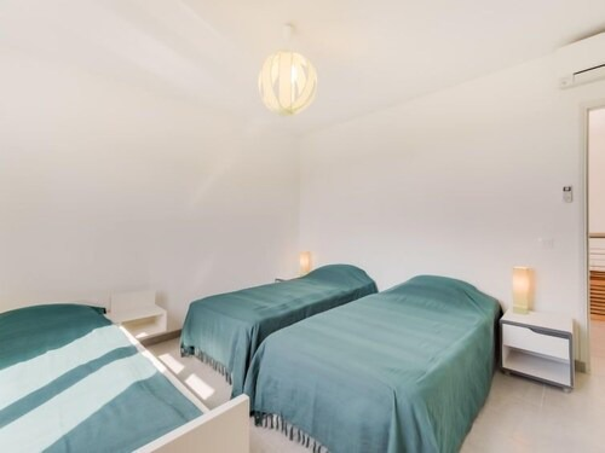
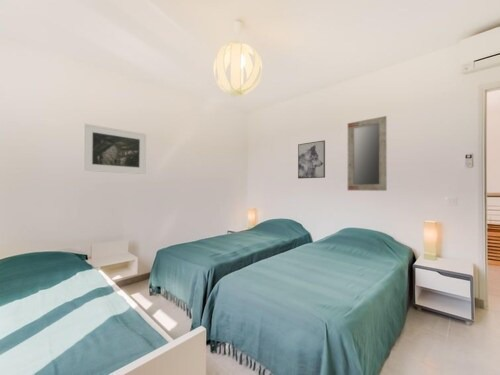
+ wall art [297,139,326,179]
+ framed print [82,123,147,175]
+ home mirror [347,115,388,192]
